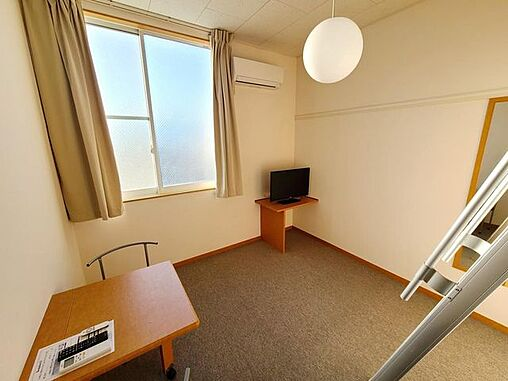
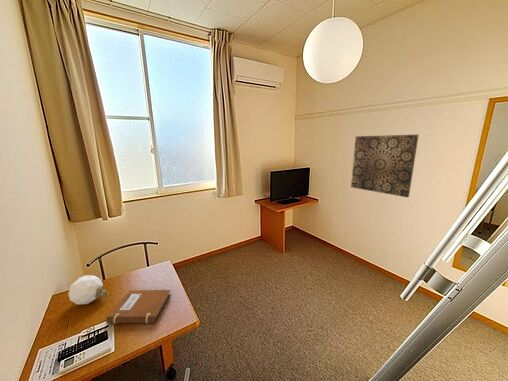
+ notebook [105,289,172,325]
+ decorative egg [67,274,109,306]
+ wall art [350,133,420,198]
